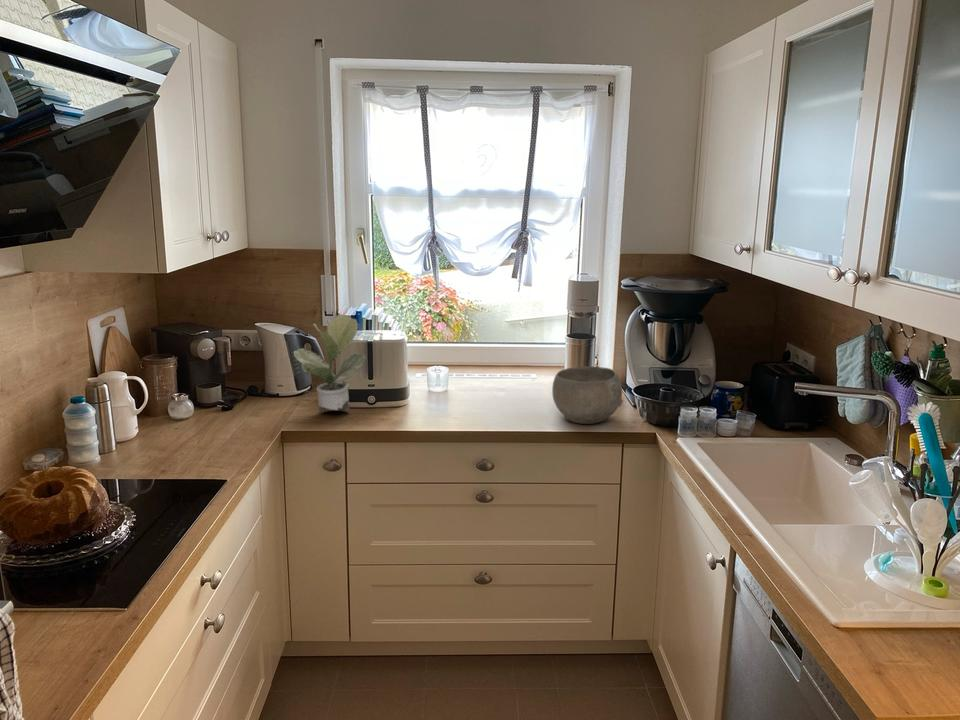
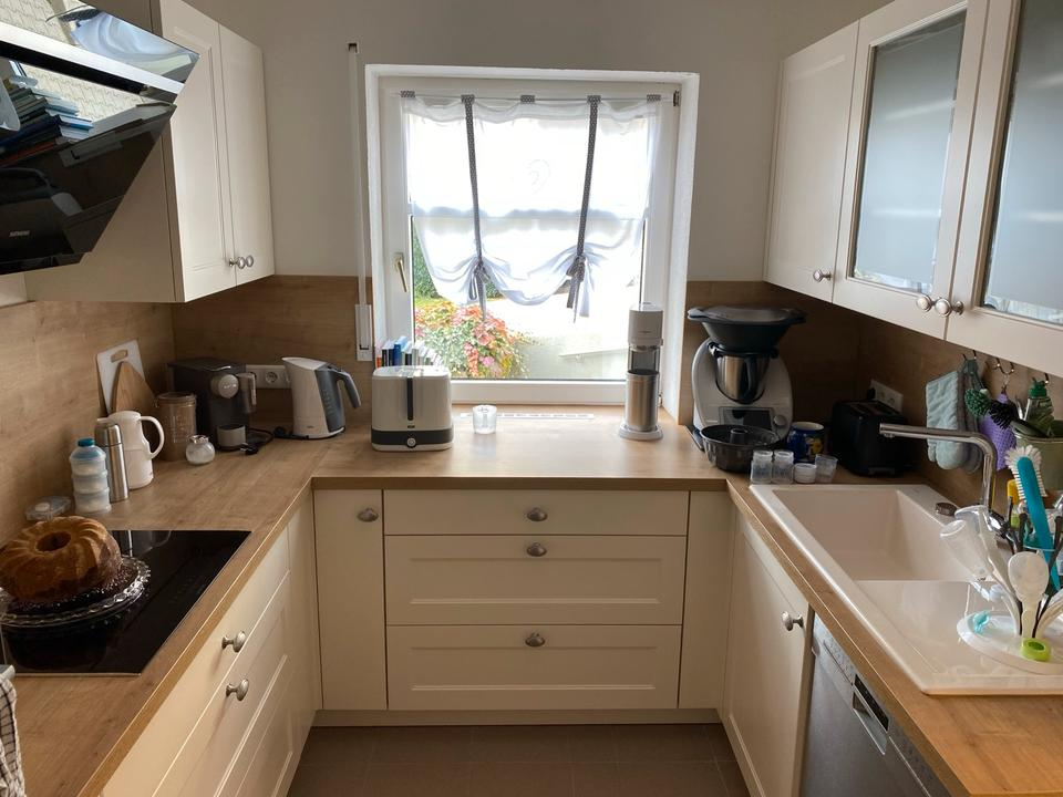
- bowl [551,365,624,425]
- potted plant [293,314,367,413]
